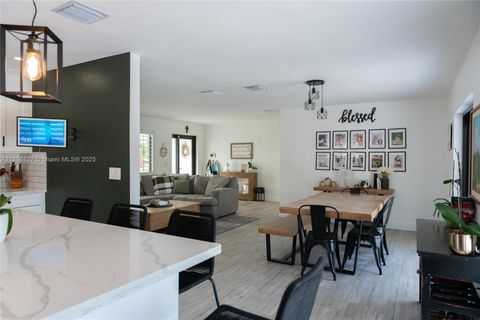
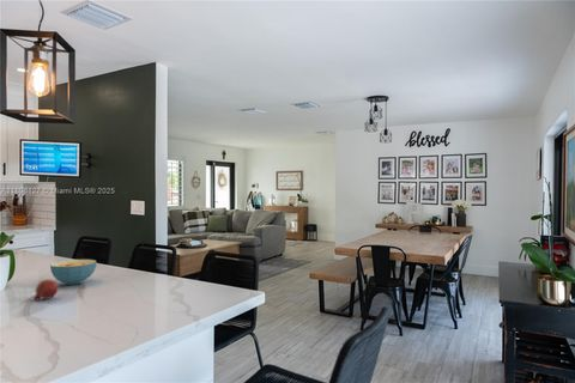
+ cereal bowl [49,259,97,286]
+ fruit [32,278,59,302]
